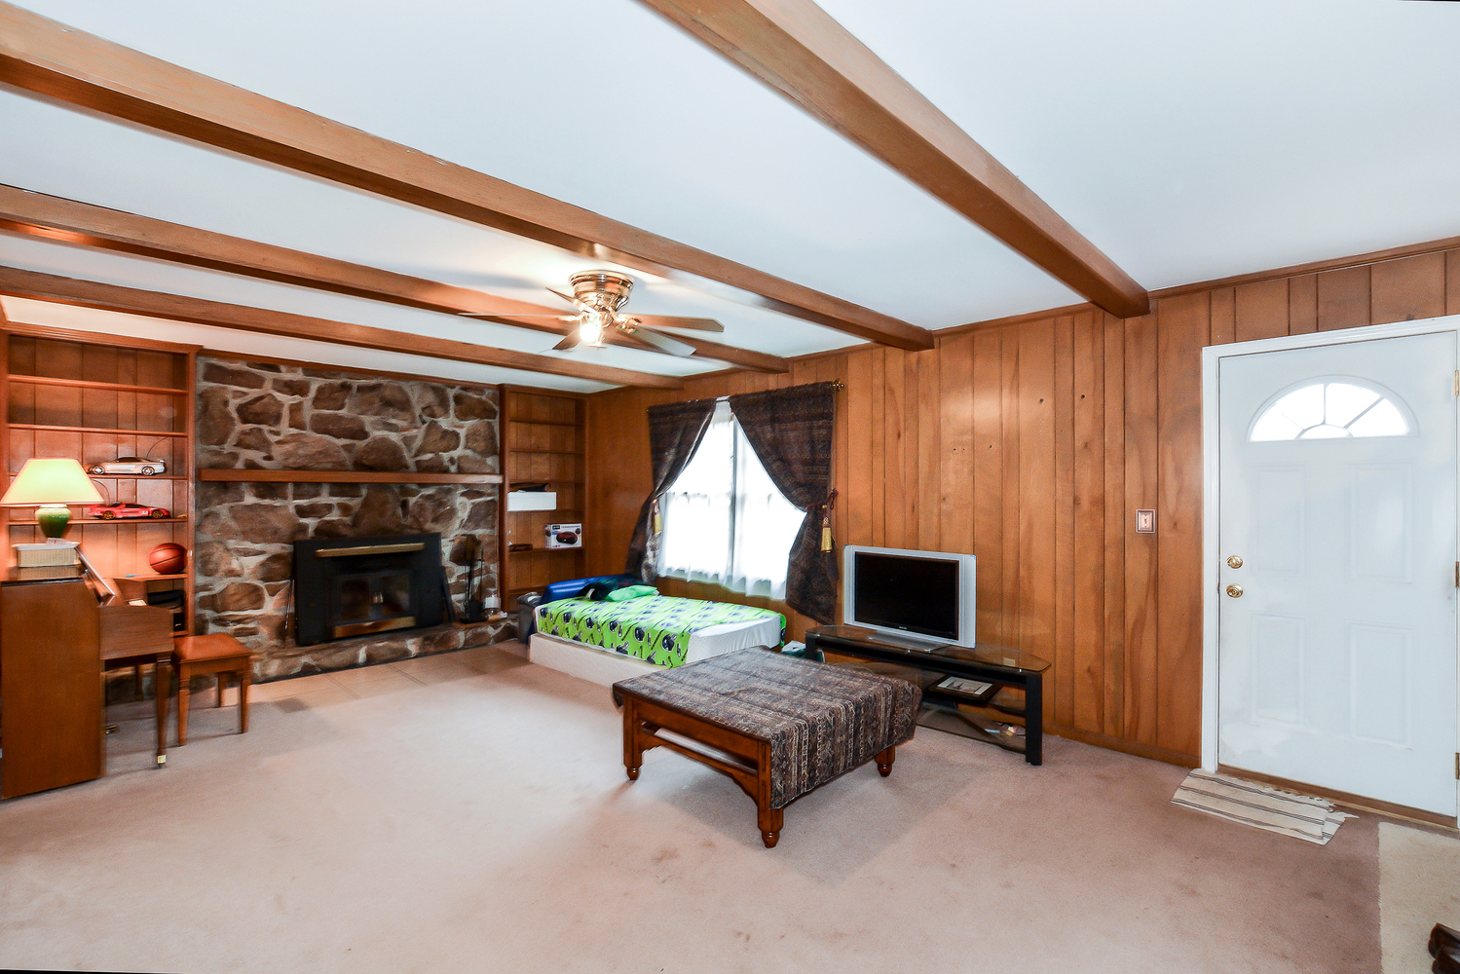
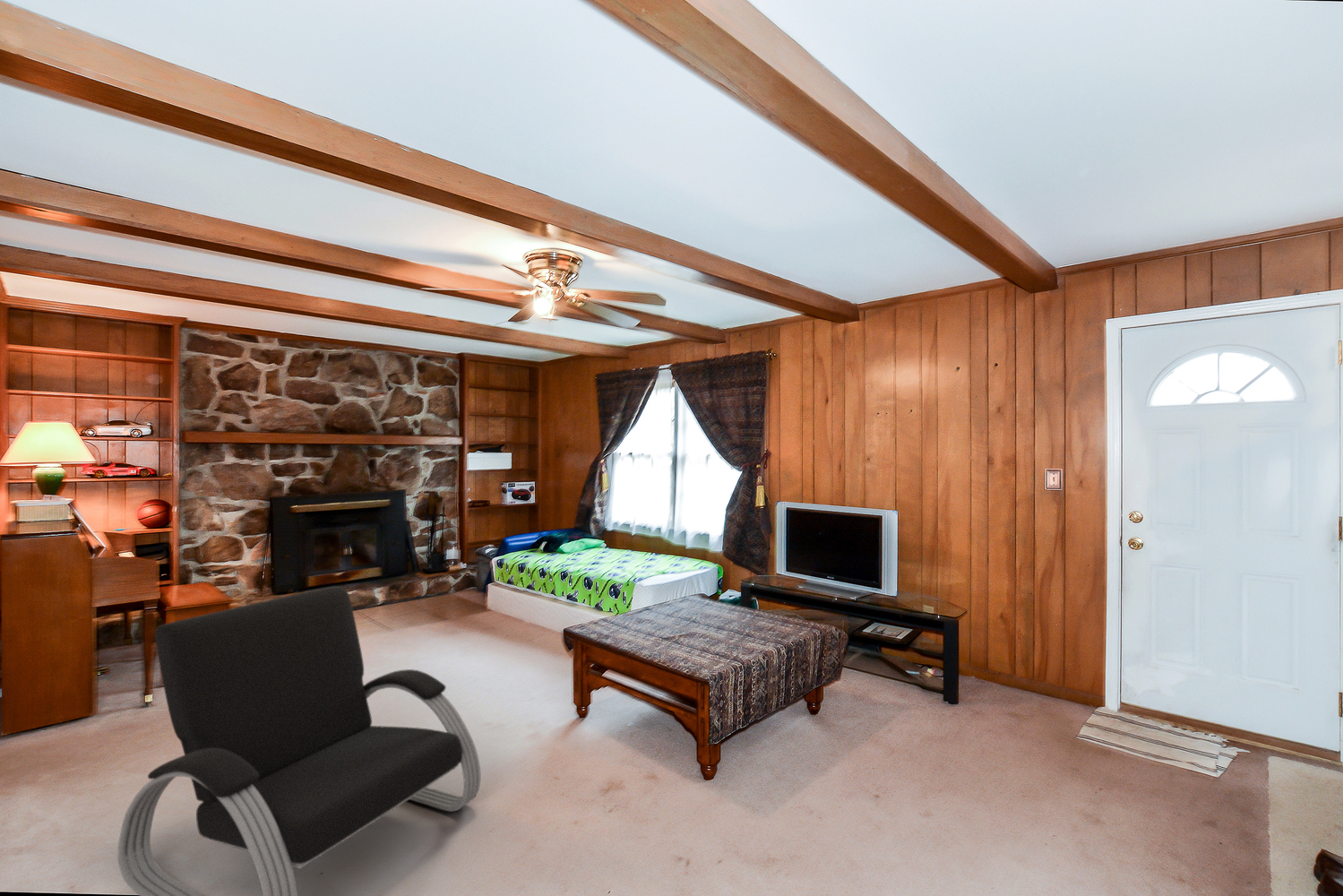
+ armchair [117,585,482,896]
